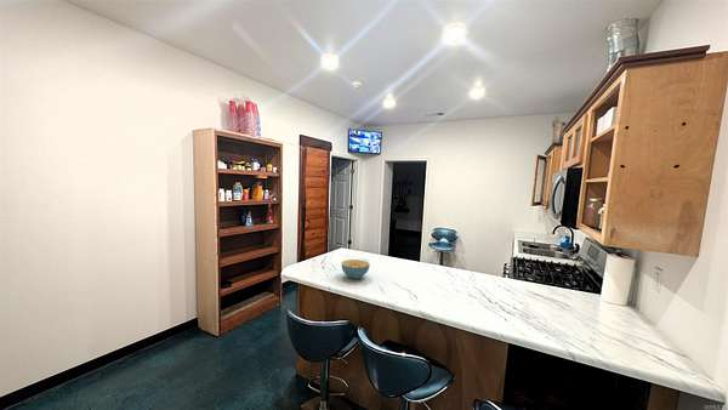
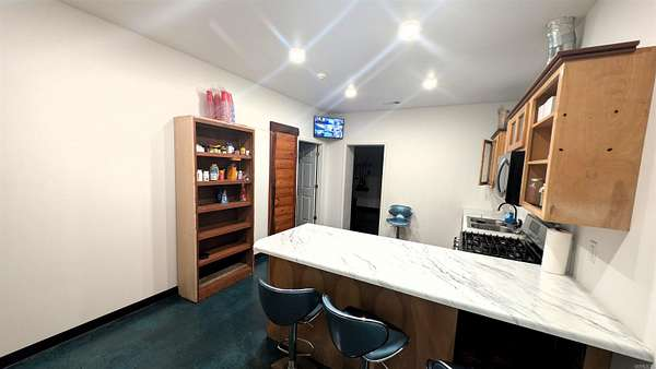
- cereal bowl [340,258,371,280]
